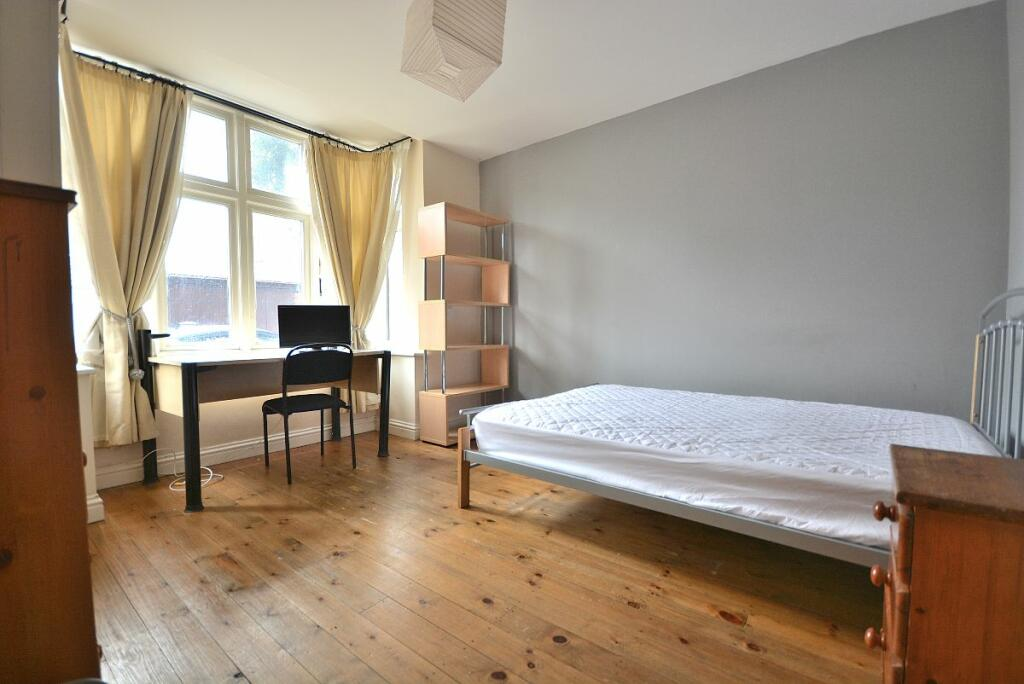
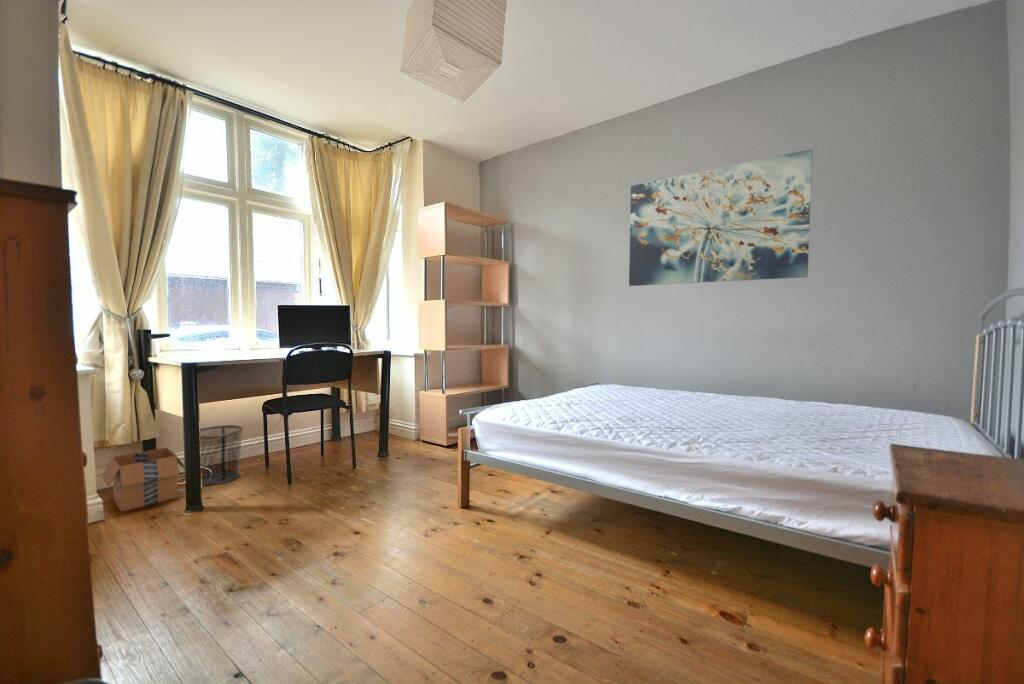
+ waste bin [198,424,244,487]
+ cardboard box [101,446,186,512]
+ wall art [628,148,814,287]
